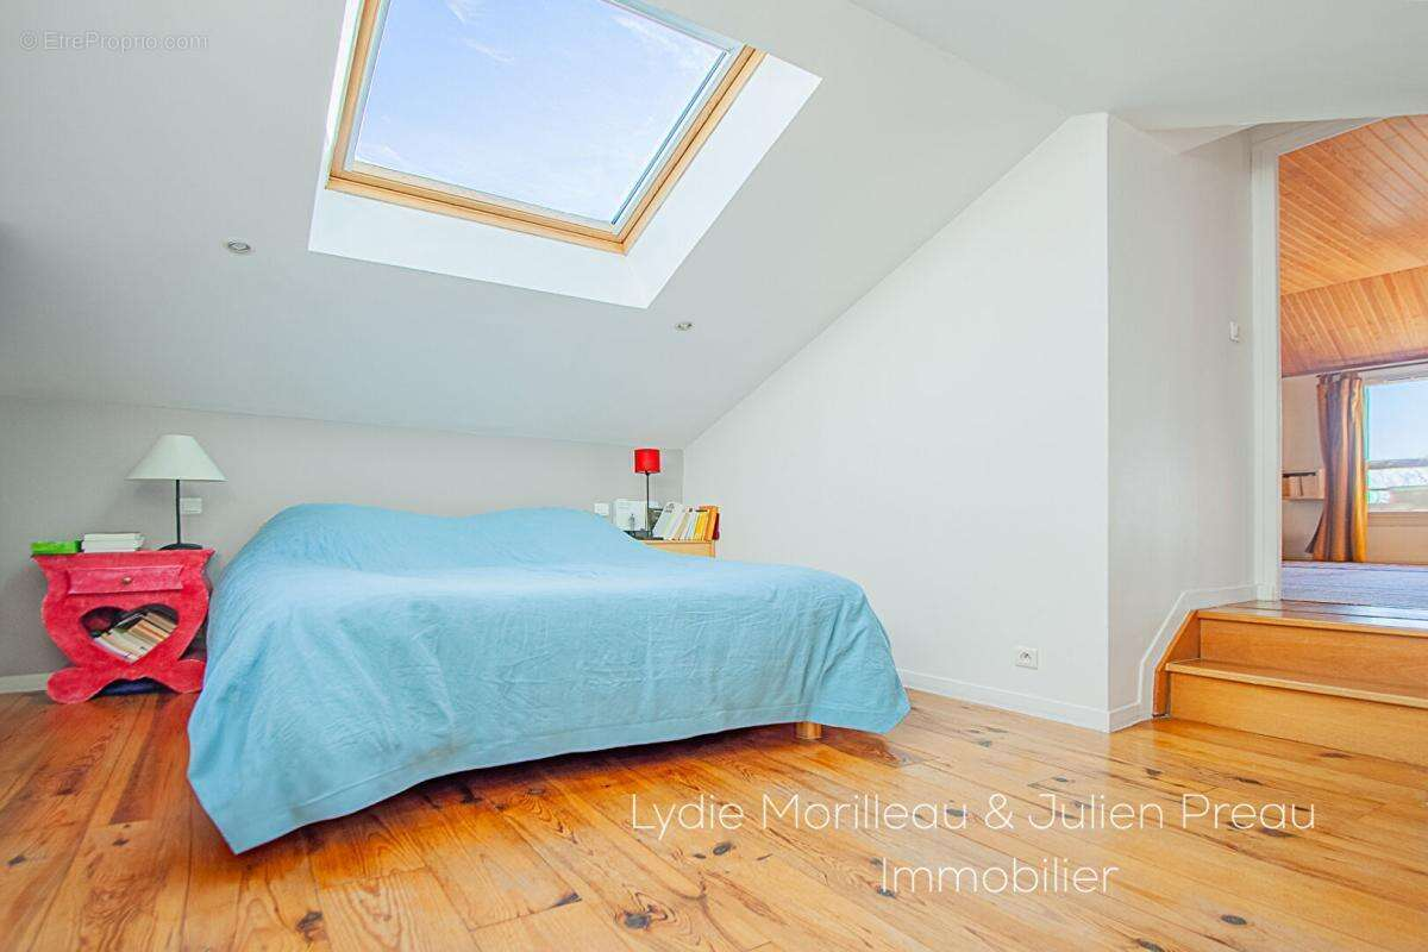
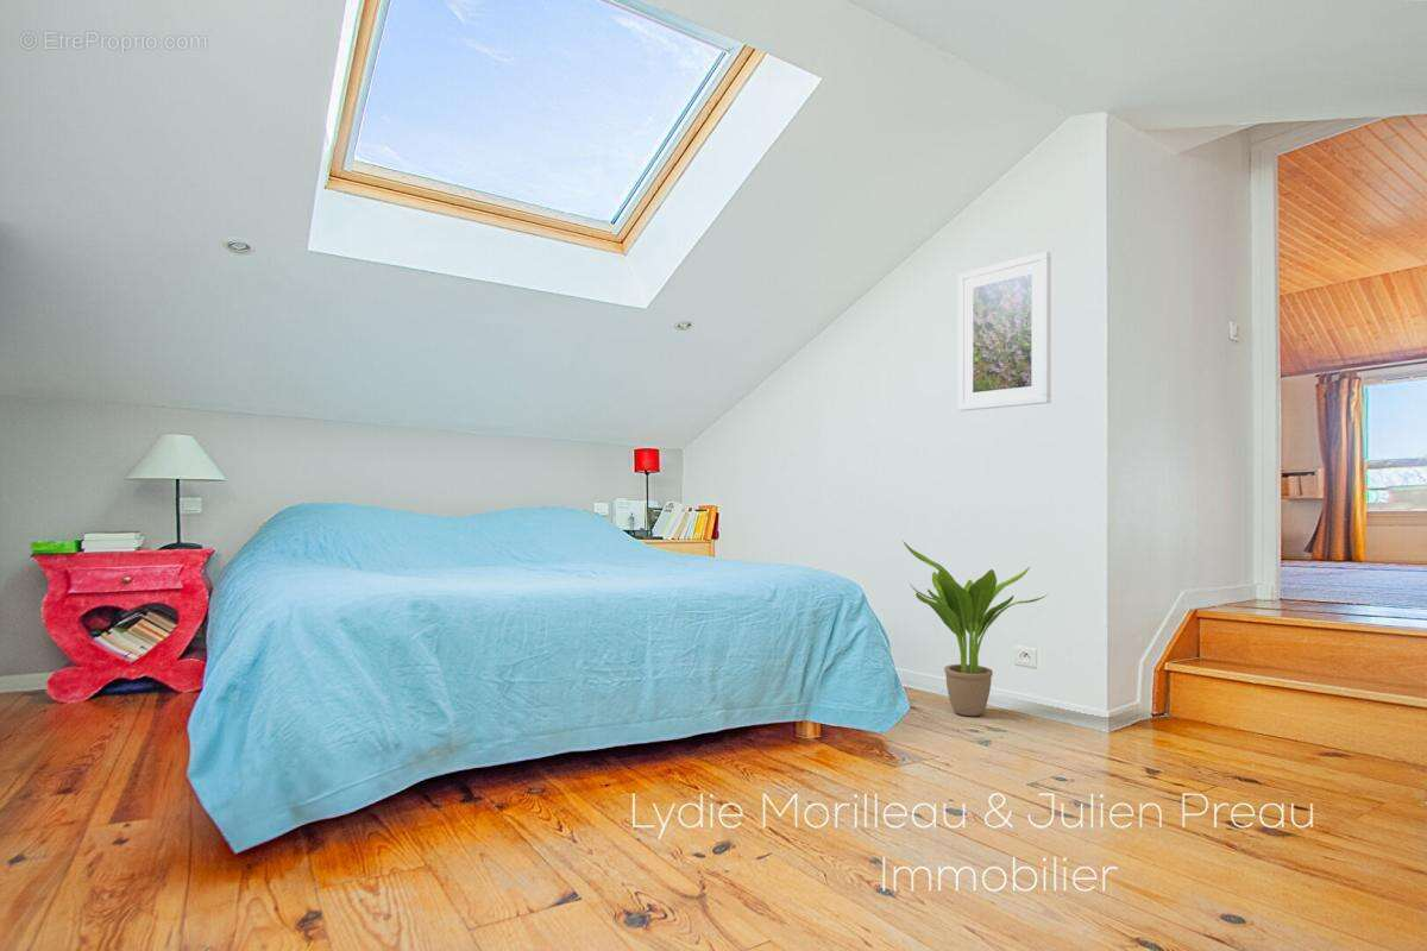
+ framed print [957,251,1052,411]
+ potted plant [901,540,1050,717]
